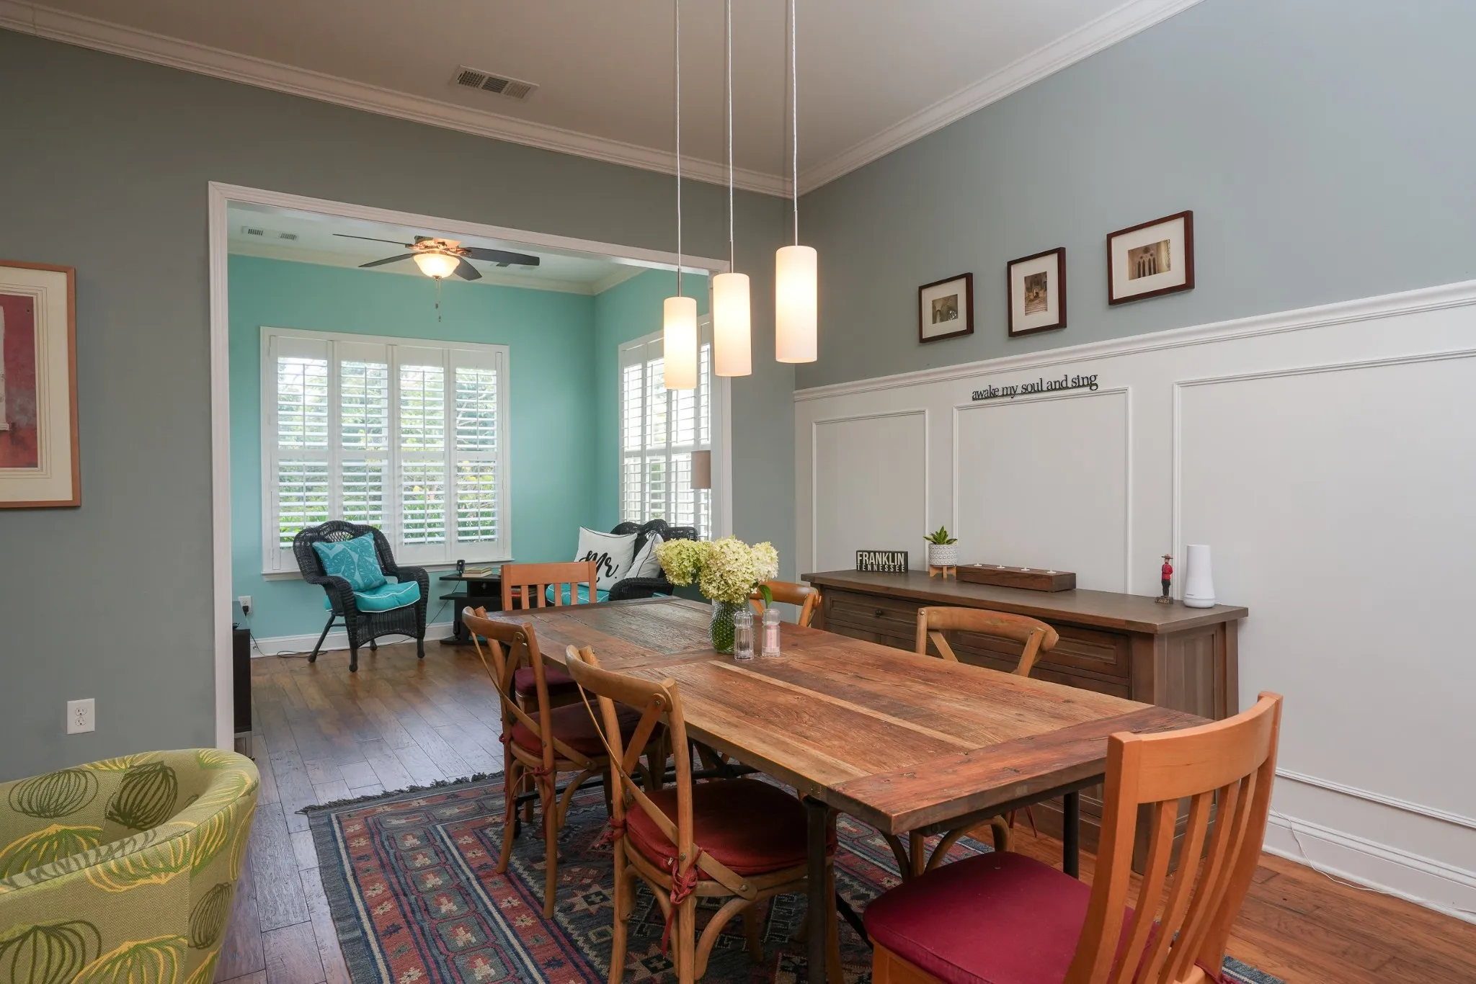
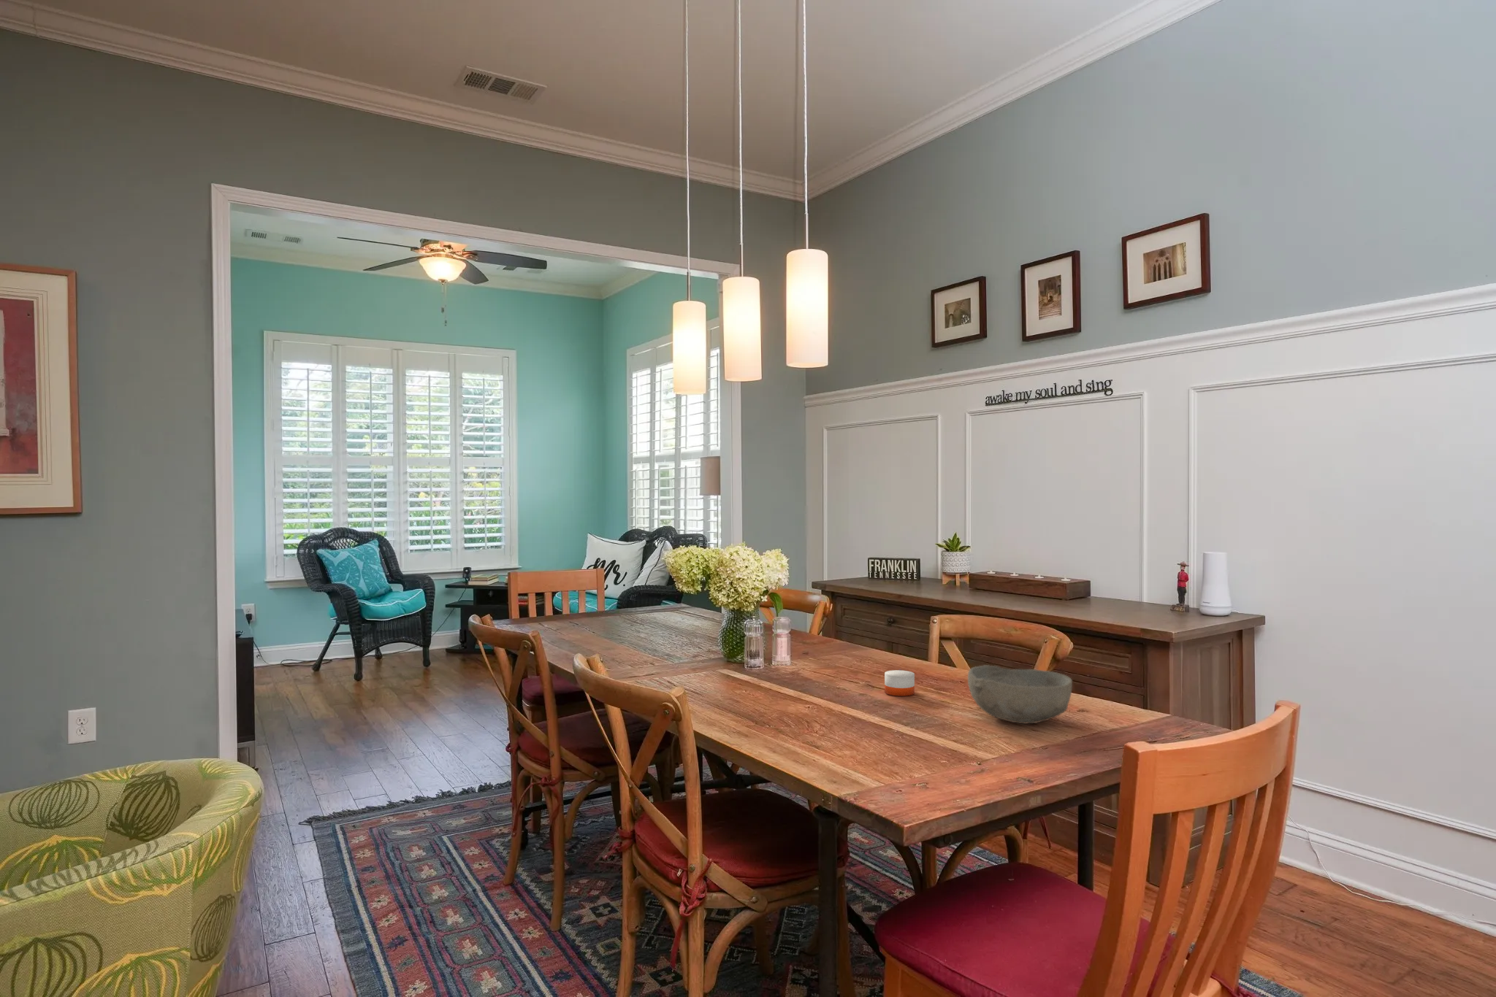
+ bowl [967,664,1073,724]
+ candle [884,669,915,697]
